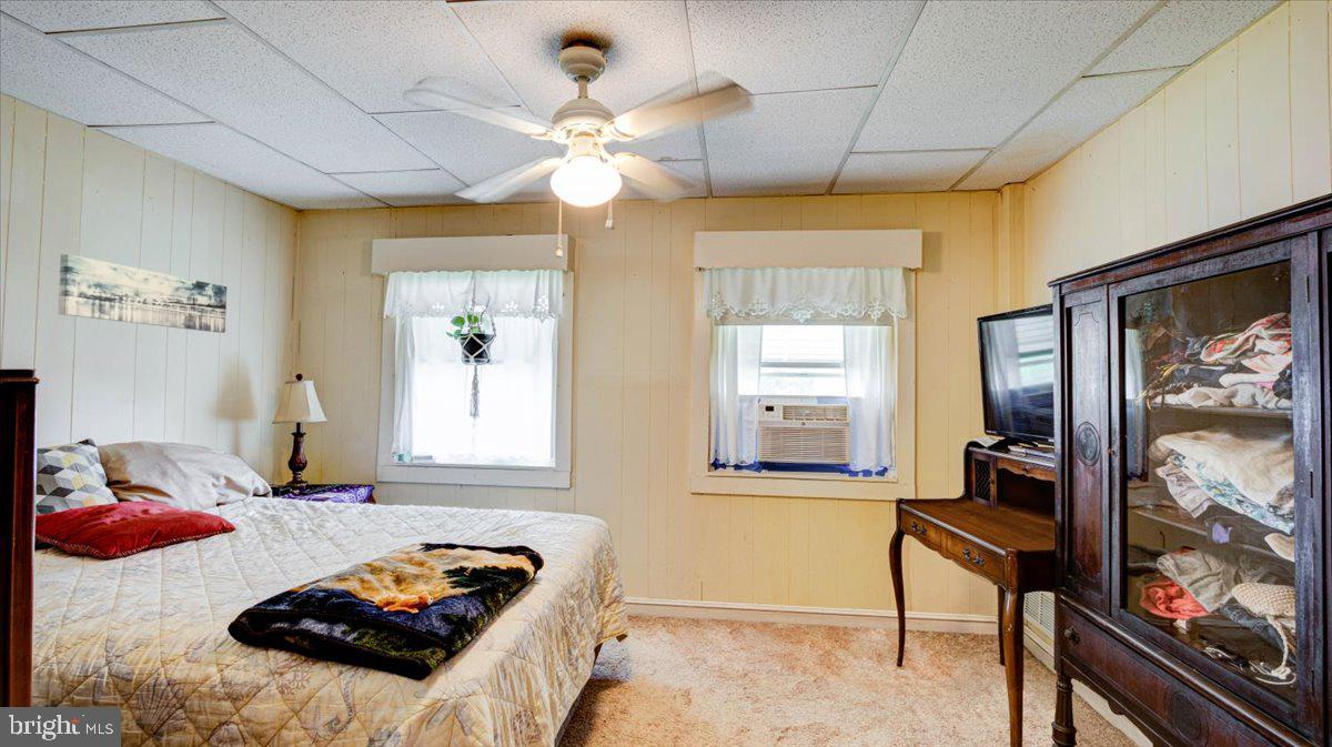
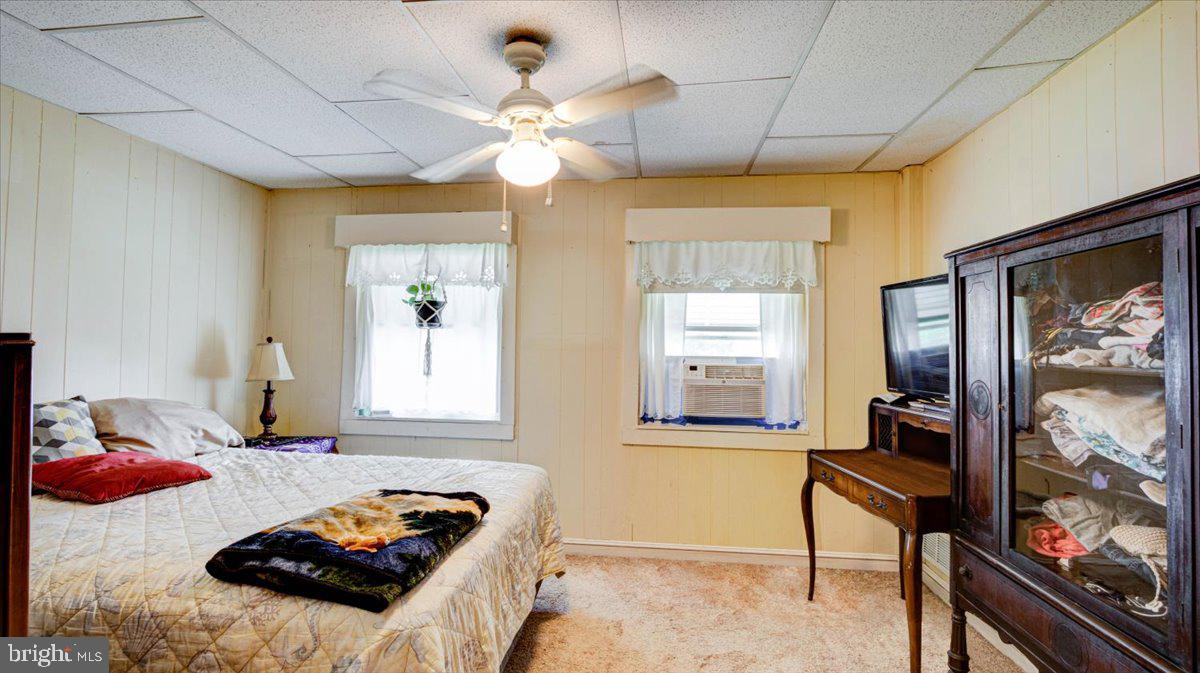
- wall art [57,253,228,334]
